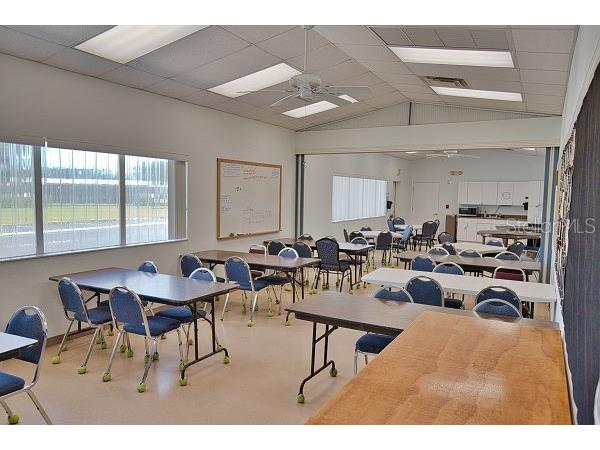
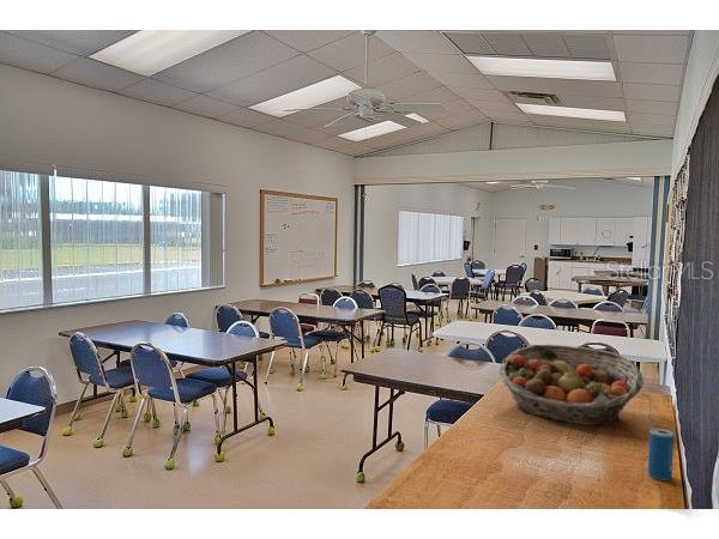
+ beverage can [647,428,676,482]
+ fruit basket [497,344,645,426]
